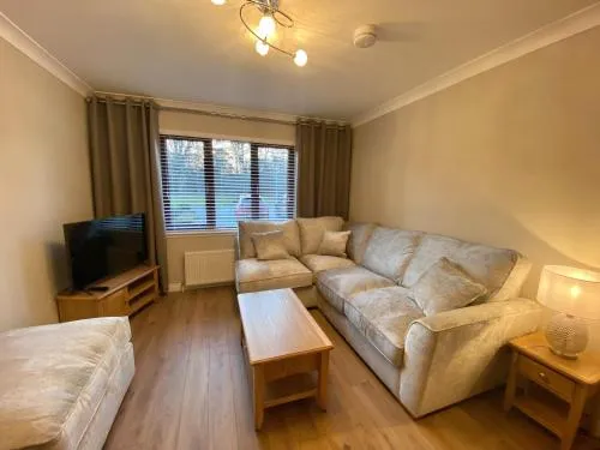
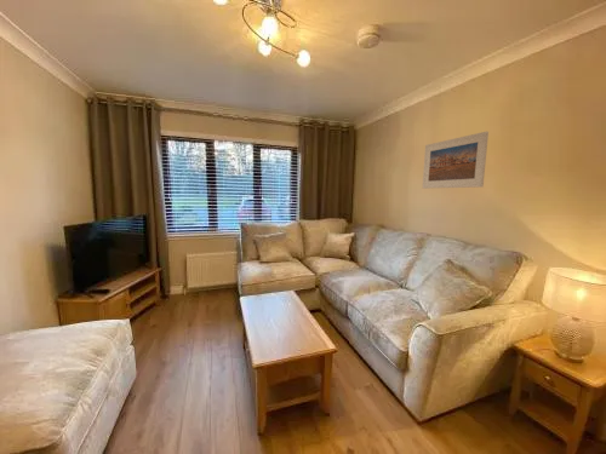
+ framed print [422,131,490,190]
